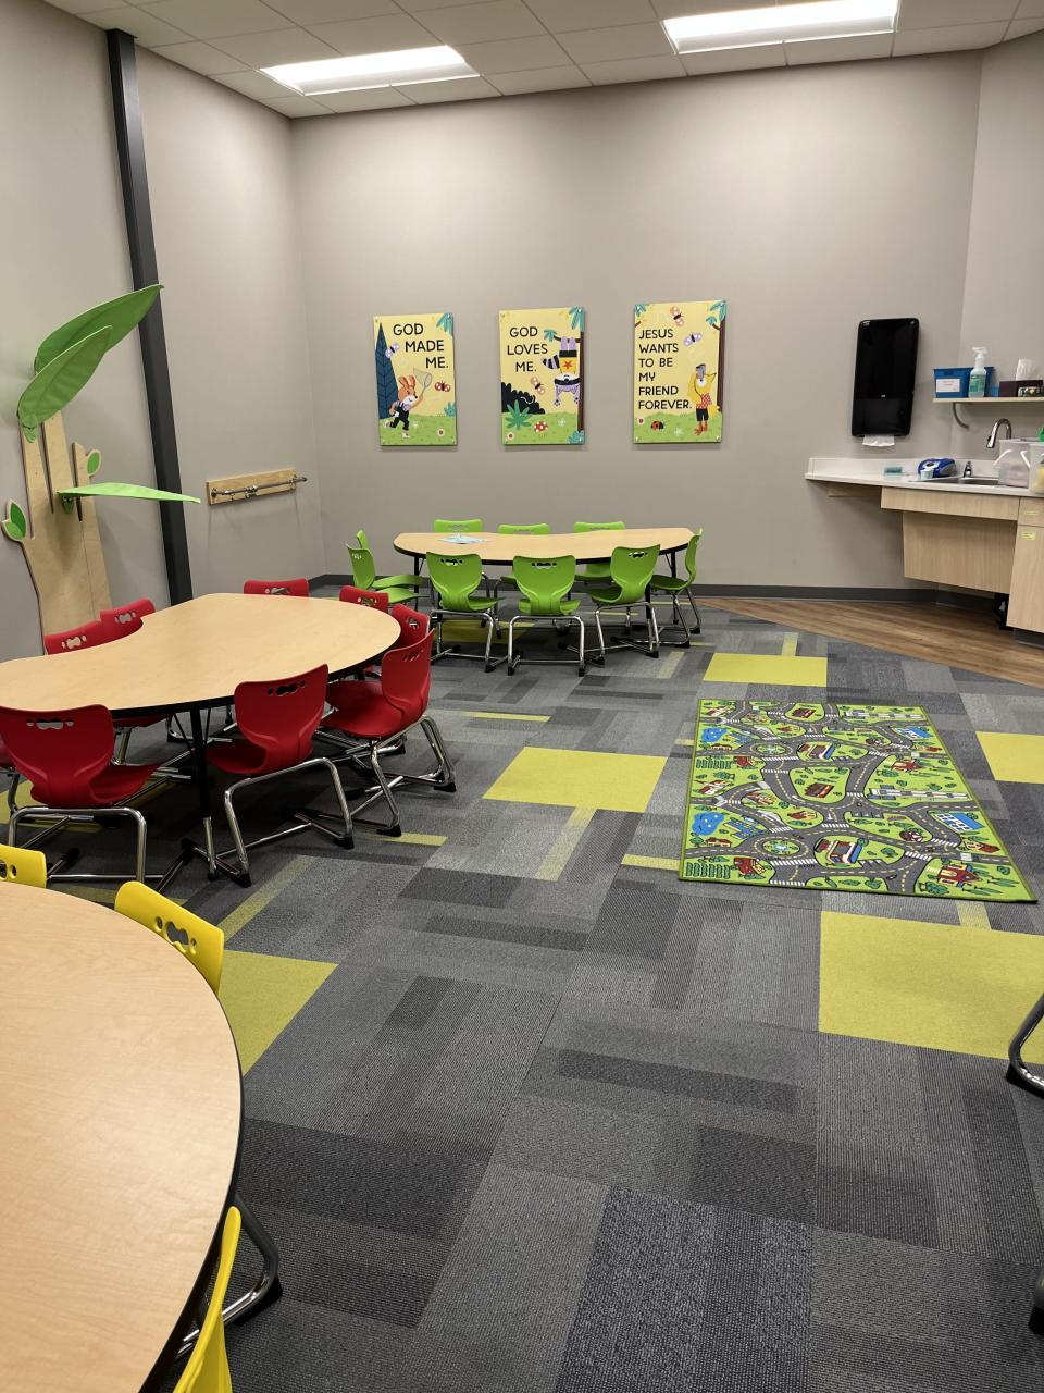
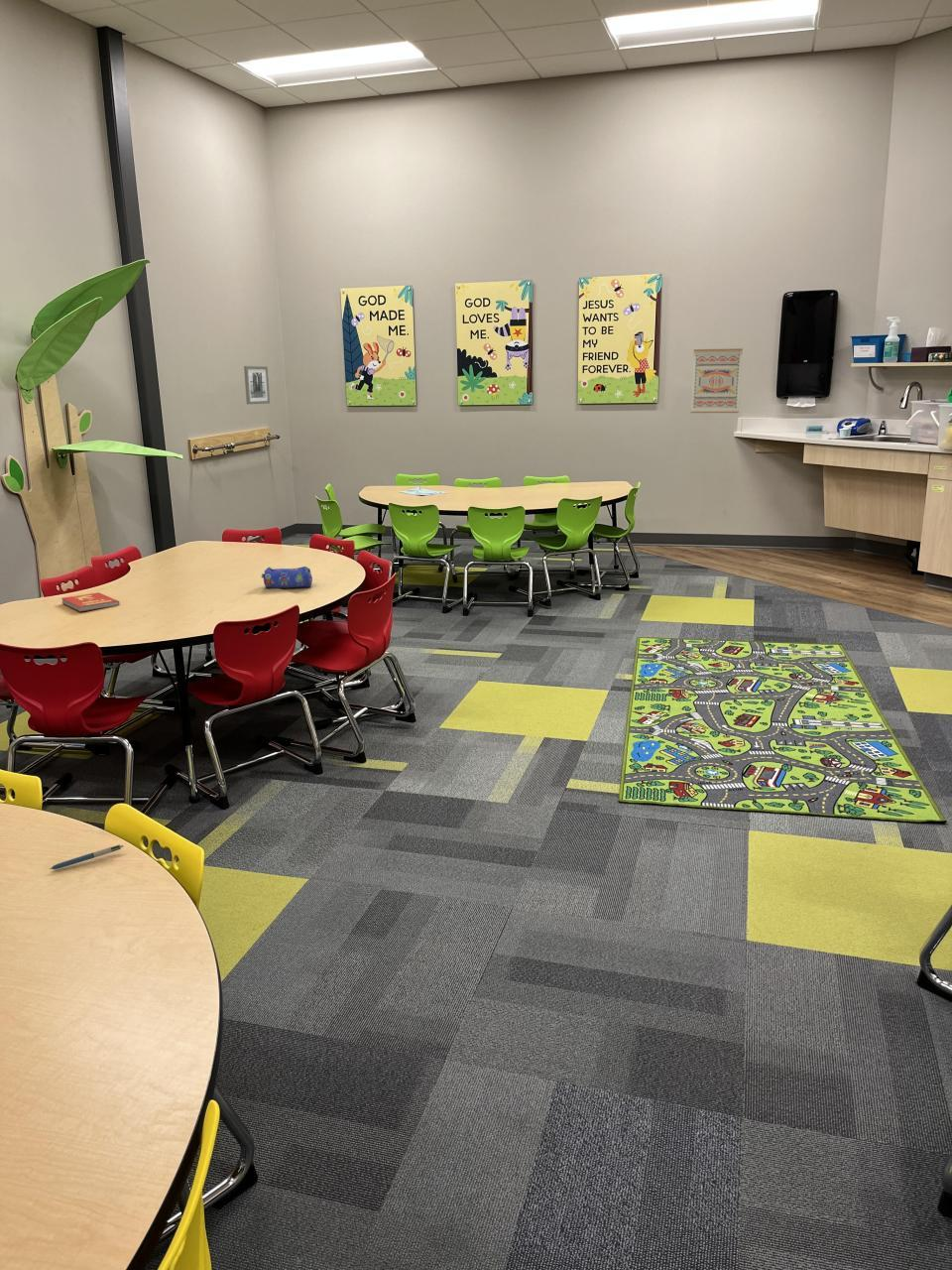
+ pen [49,843,124,870]
+ wall art [243,365,271,405]
+ book [60,591,120,612]
+ pencil case [261,566,313,589]
+ wall art [690,347,744,414]
